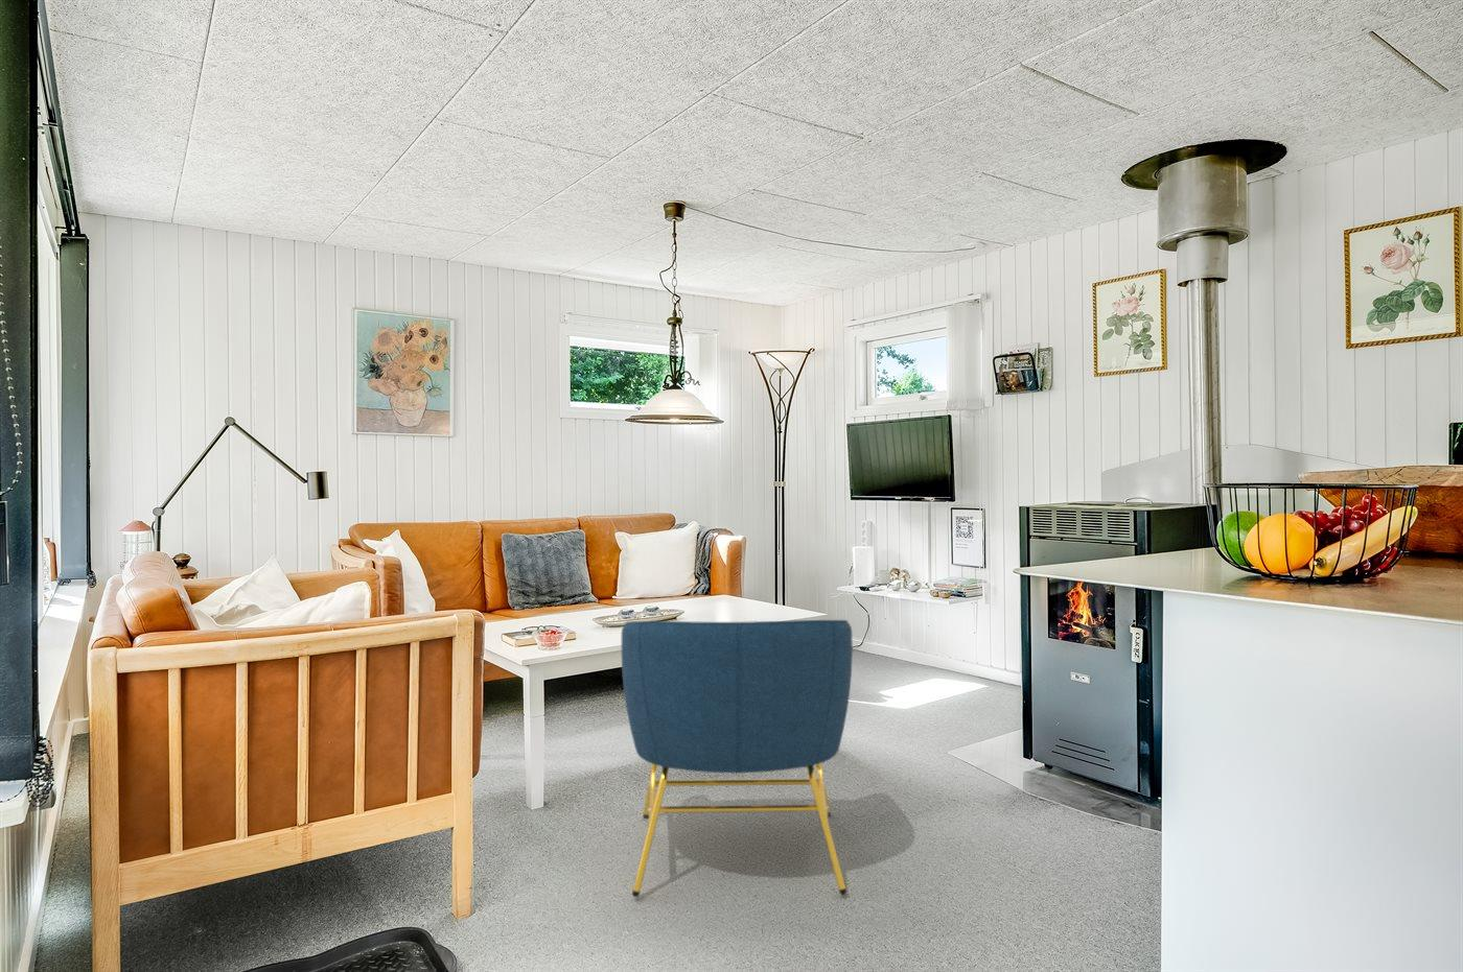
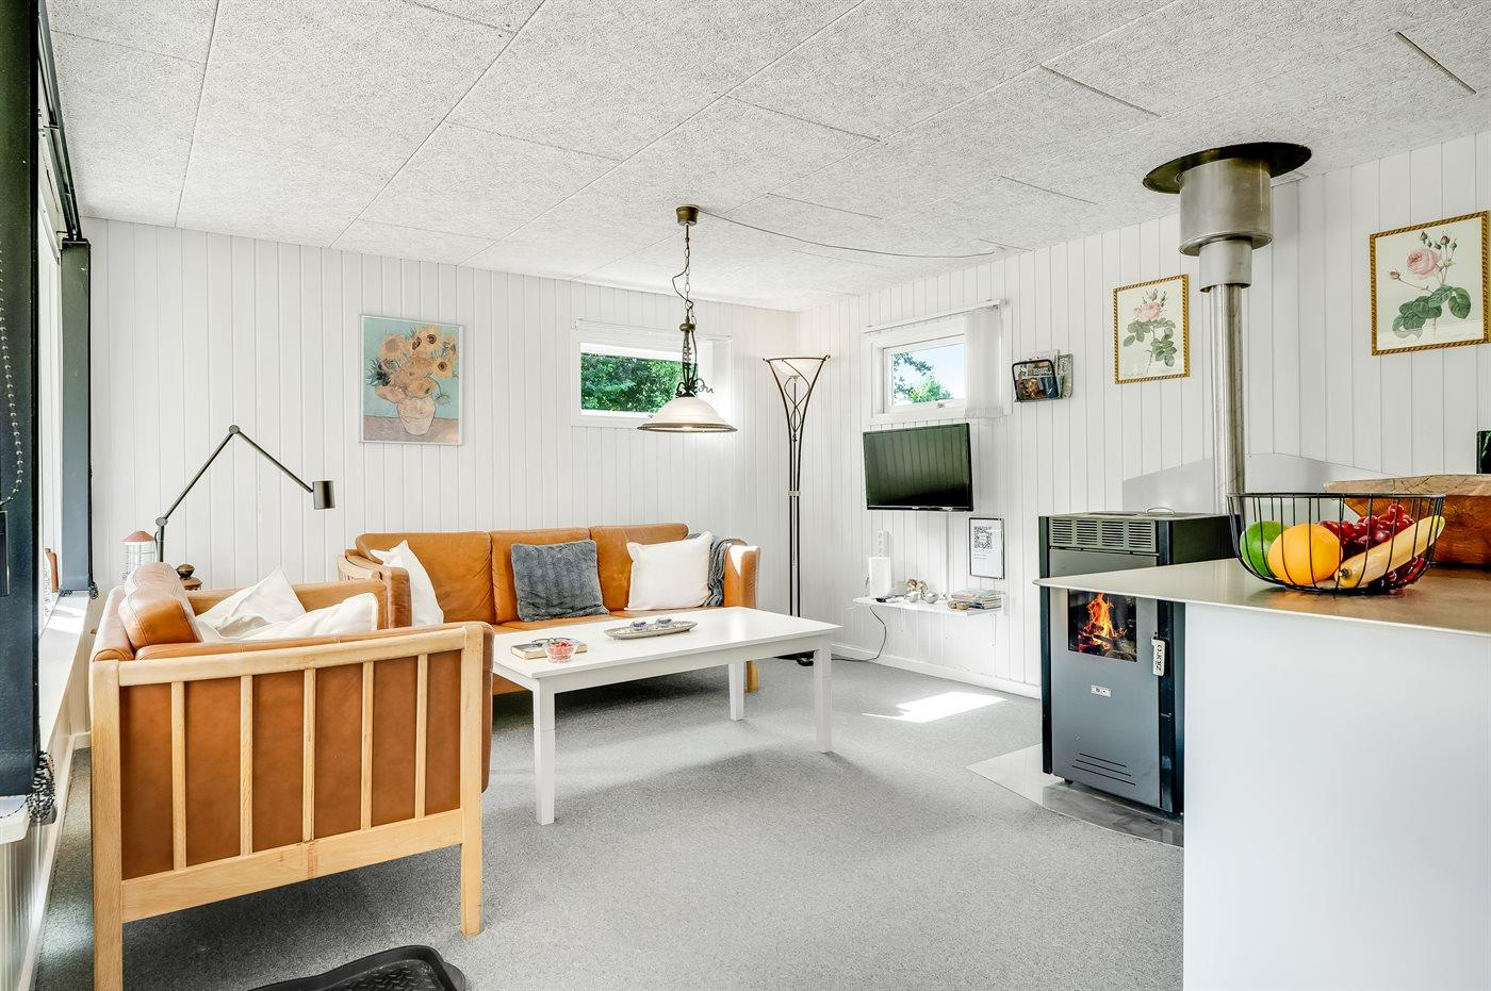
- armchair [621,619,854,898]
